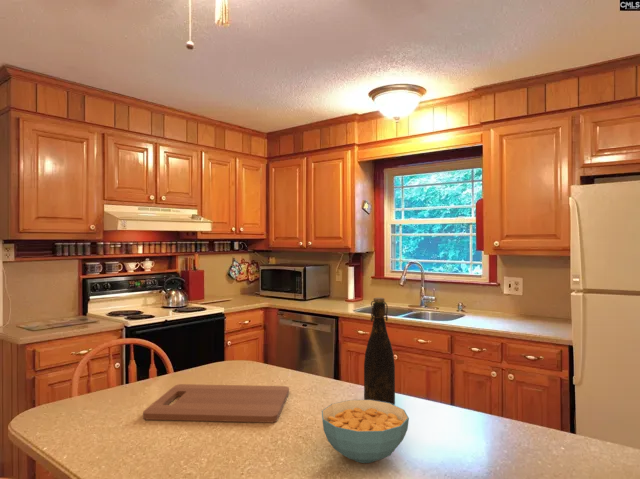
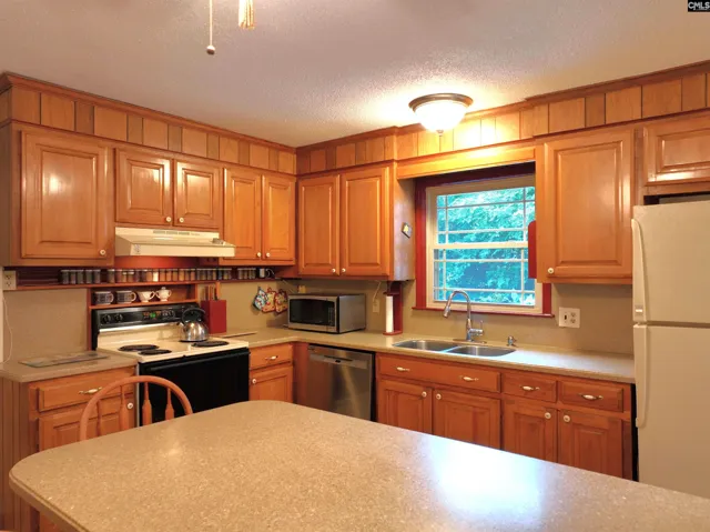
- bottle [363,297,396,405]
- cereal bowl [321,399,410,464]
- cutting board [142,383,290,424]
